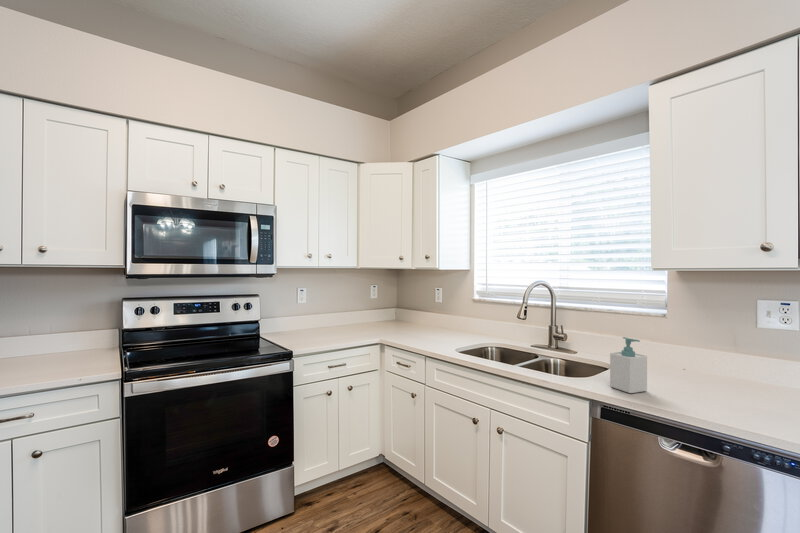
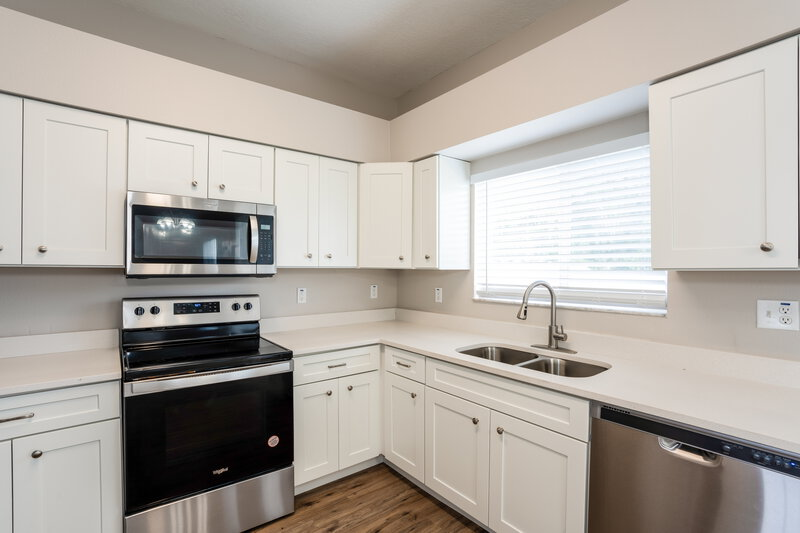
- soap bottle [609,336,648,394]
